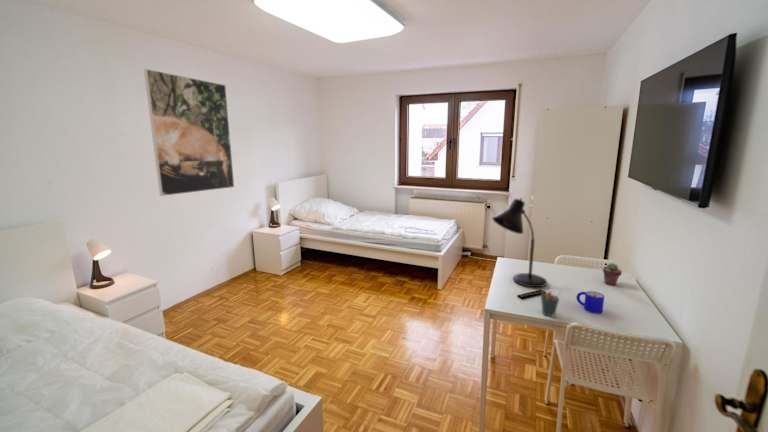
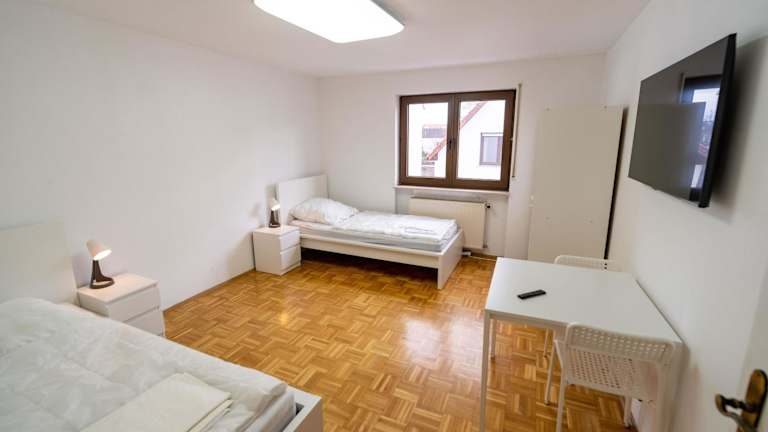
- mug [575,290,605,314]
- desk lamp [491,197,548,288]
- pen holder [540,289,562,317]
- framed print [143,68,235,197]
- potted succulent [602,262,623,286]
